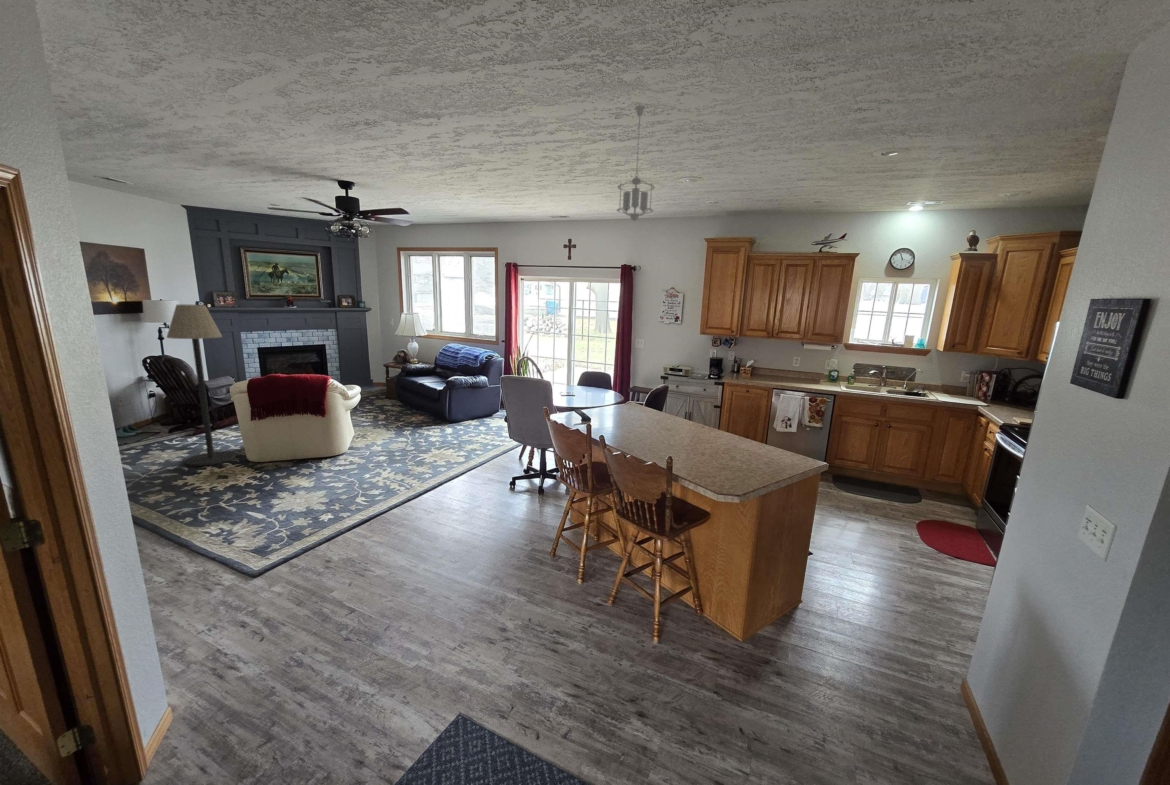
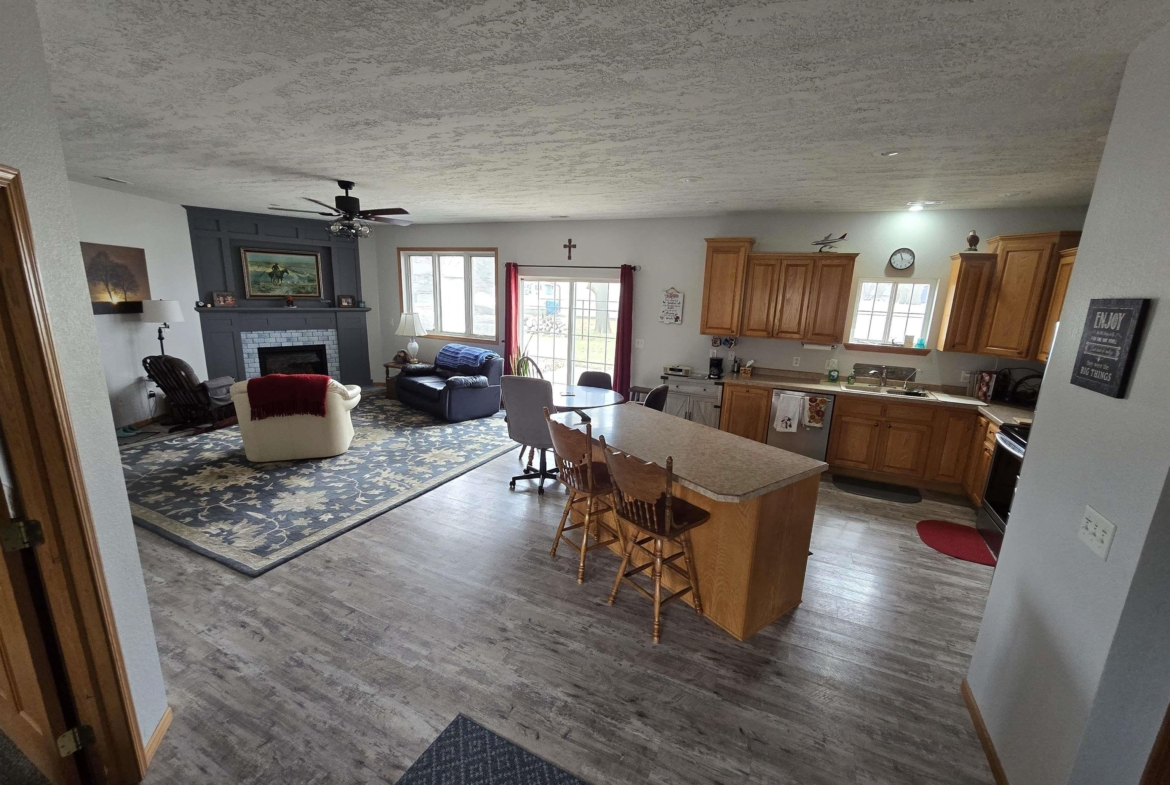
- floor lamp [166,303,237,467]
- pendant light [616,104,656,222]
